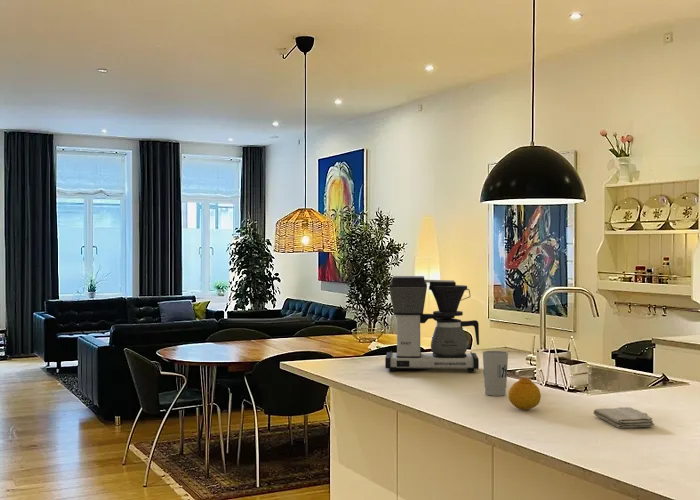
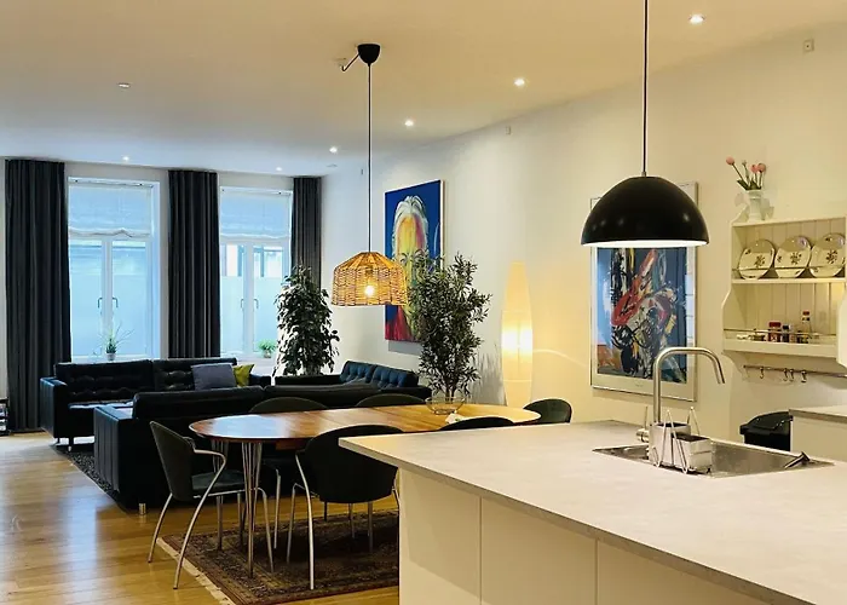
- fruit [507,377,542,411]
- cup [482,350,509,397]
- washcloth [592,406,655,429]
- coffee maker [384,275,480,373]
